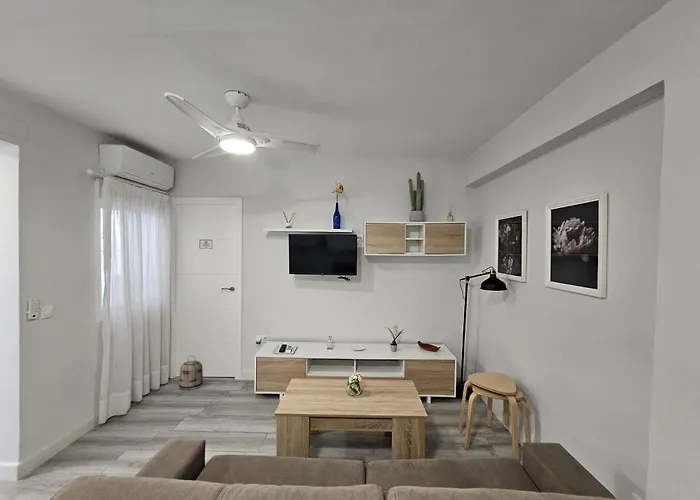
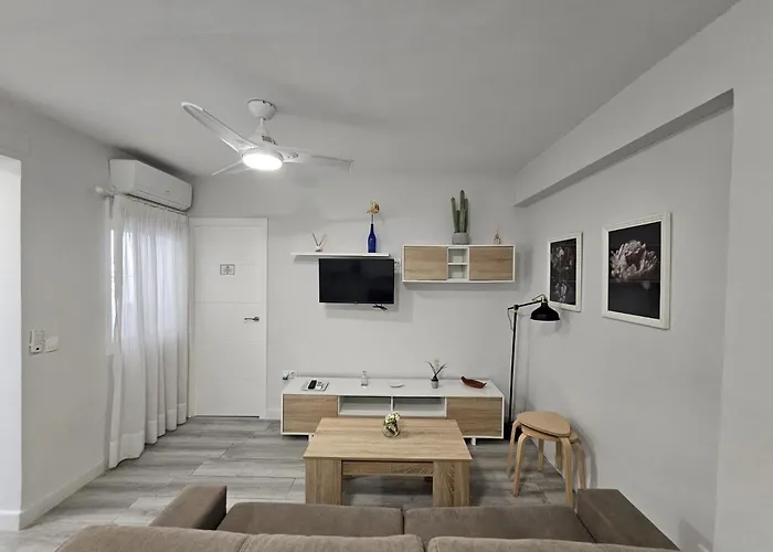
- basket [178,354,204,391]
